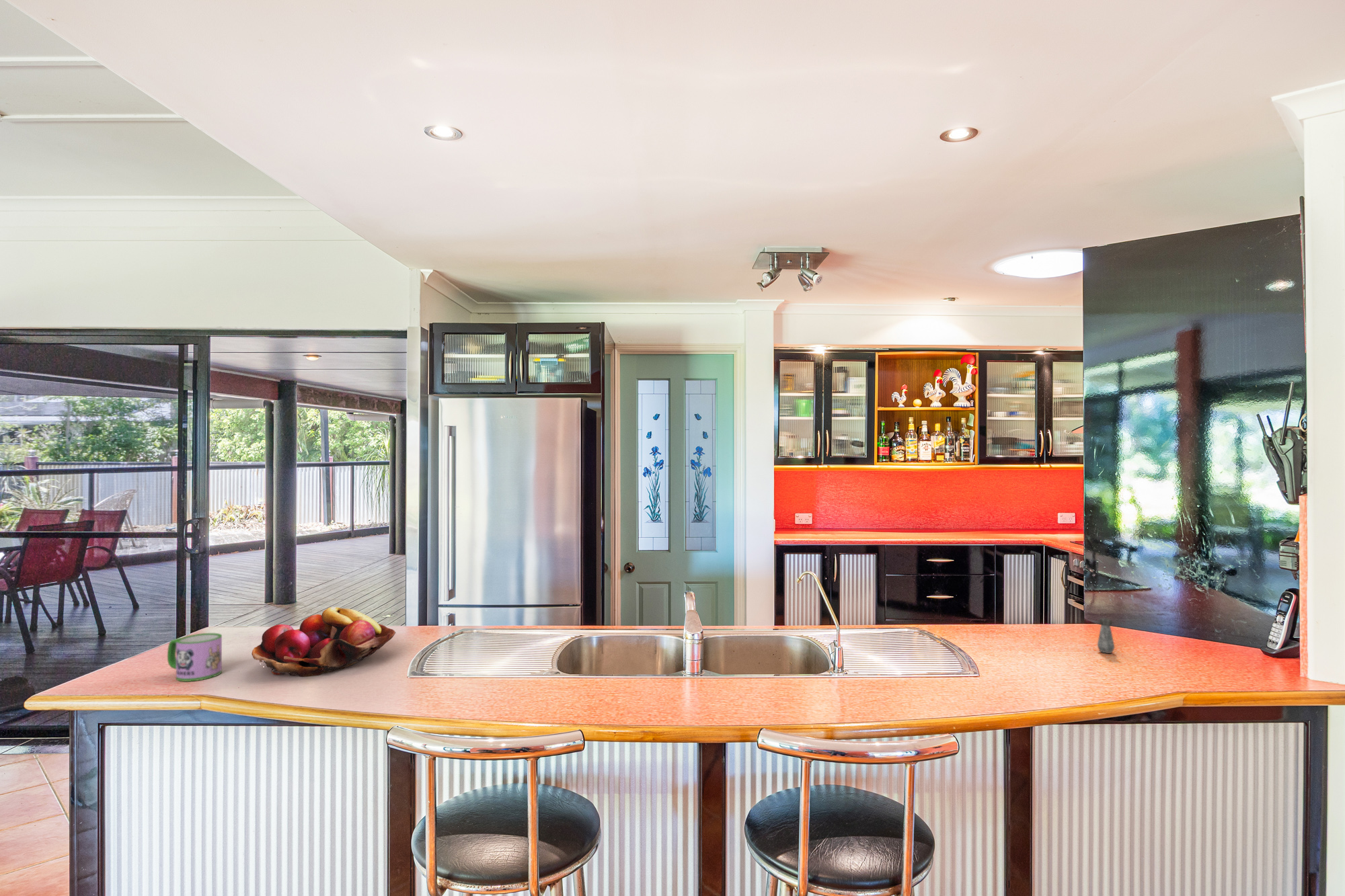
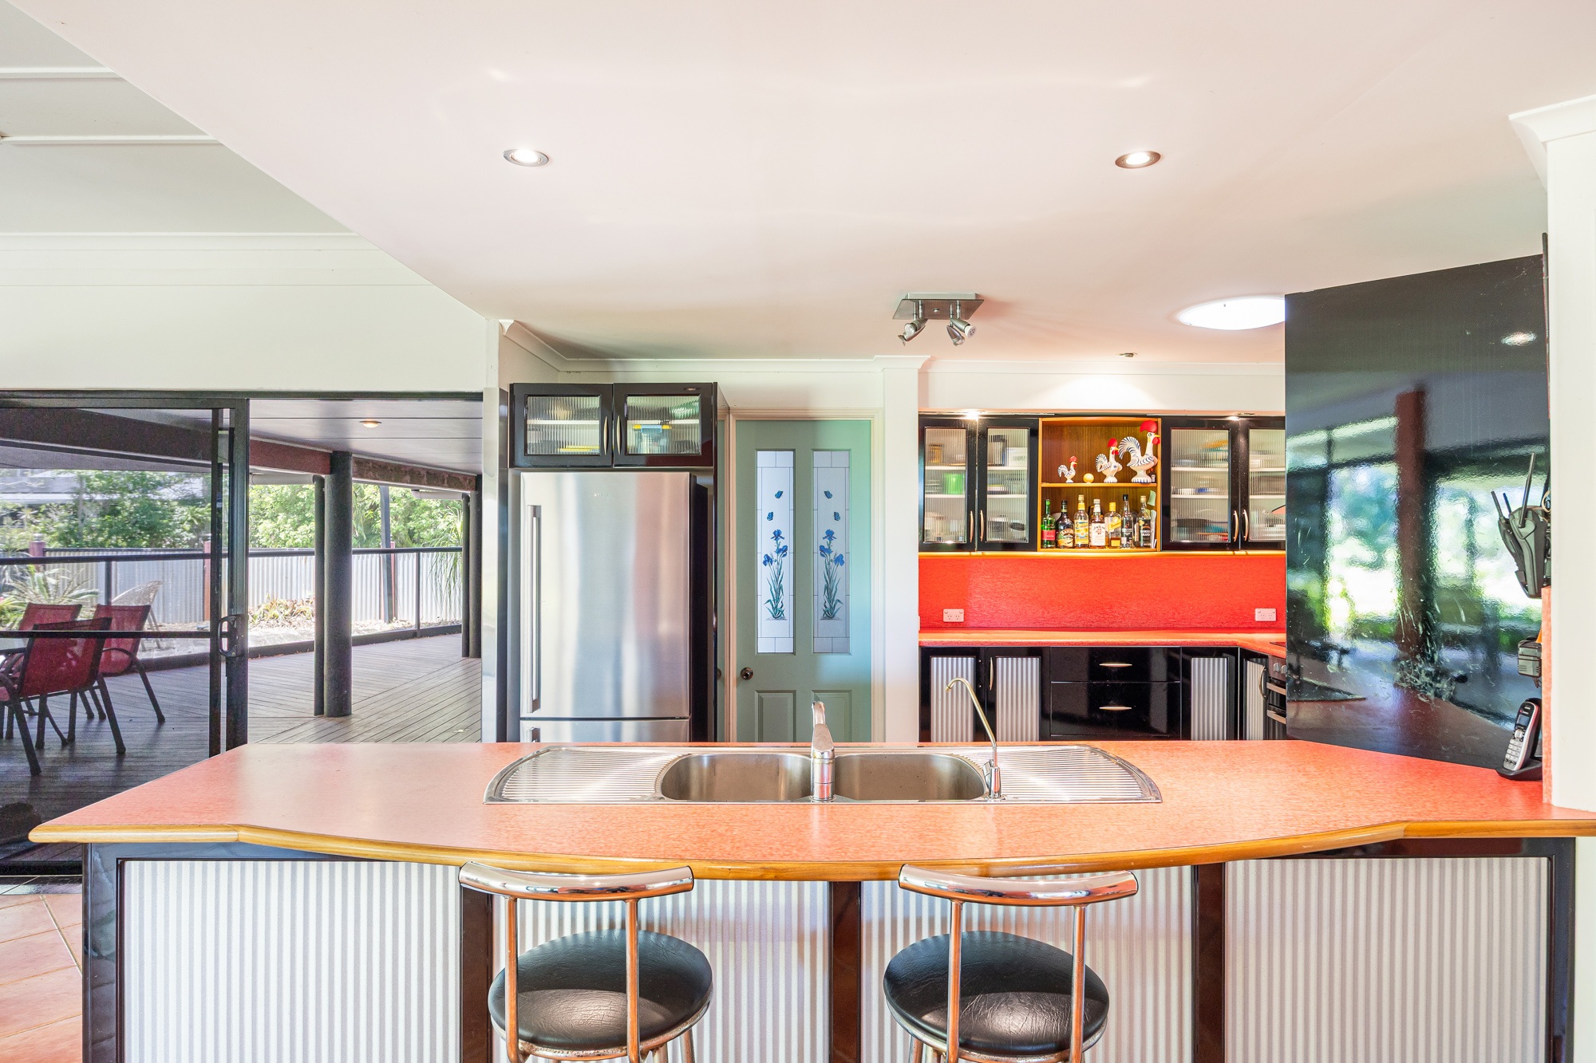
- mug [167,633,223,682]
- salt shaker [1097,617,1116,654]
- fruit basket [251,606,396,678]
